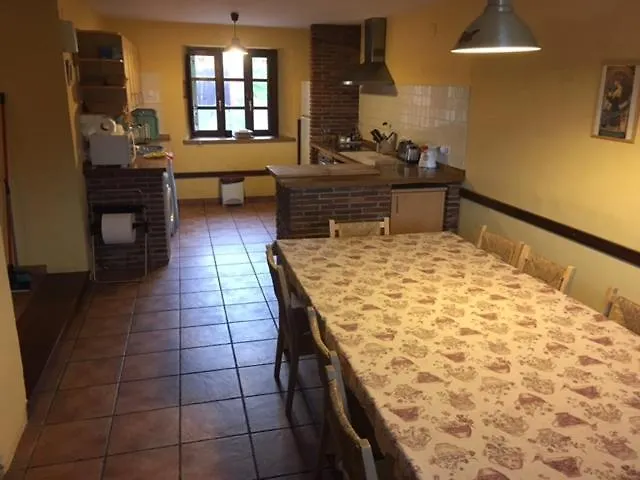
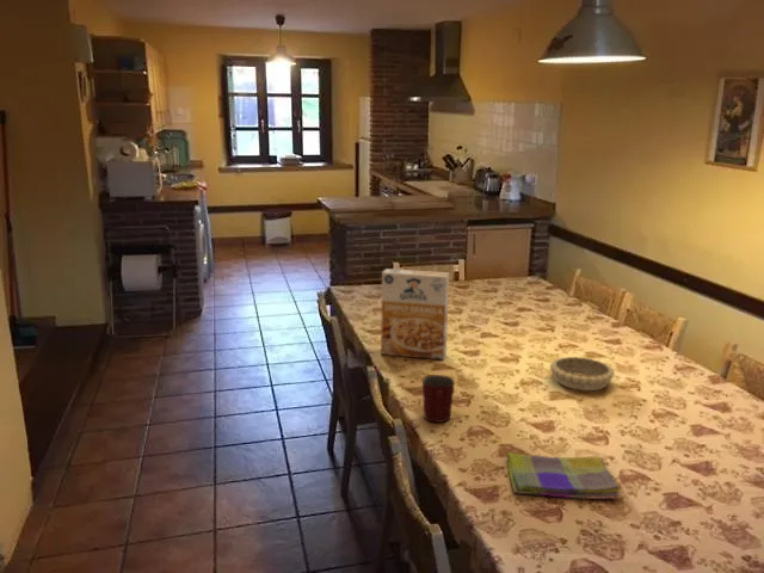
+ cereal box [380,267,450,362]
+ dish towel [506,451,623,500]
+ mug [421,374,455,424]
+ decorative bowl [549,356,616,392]
